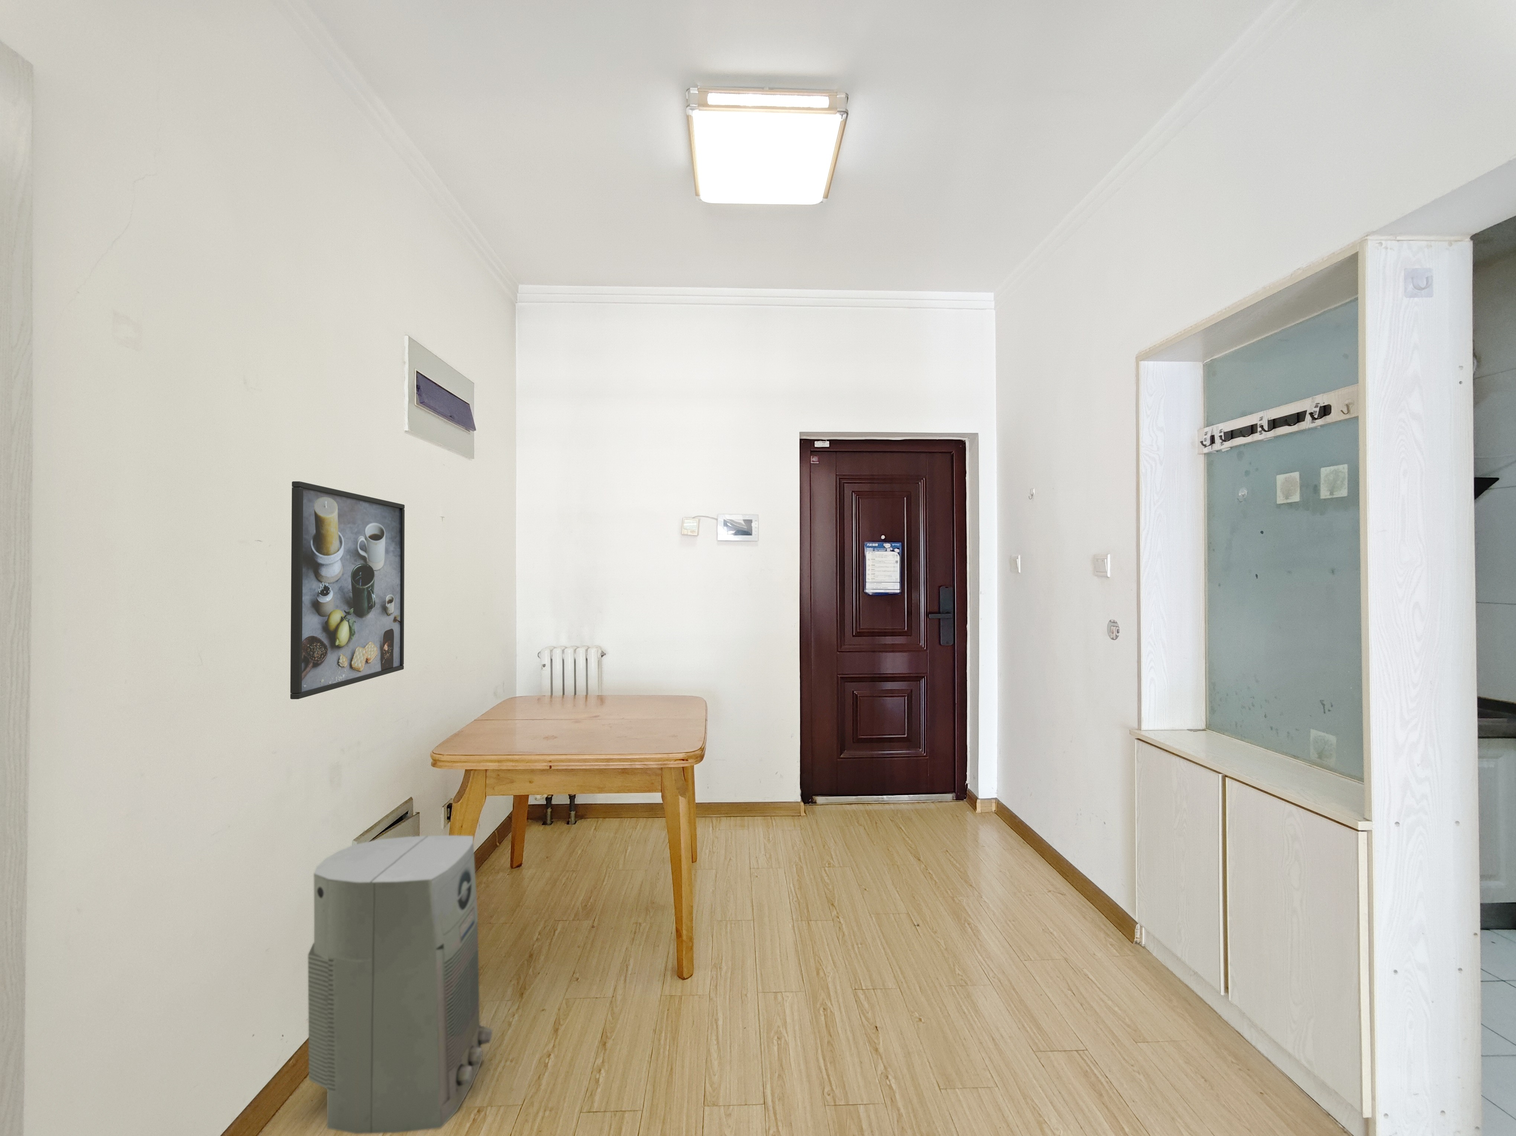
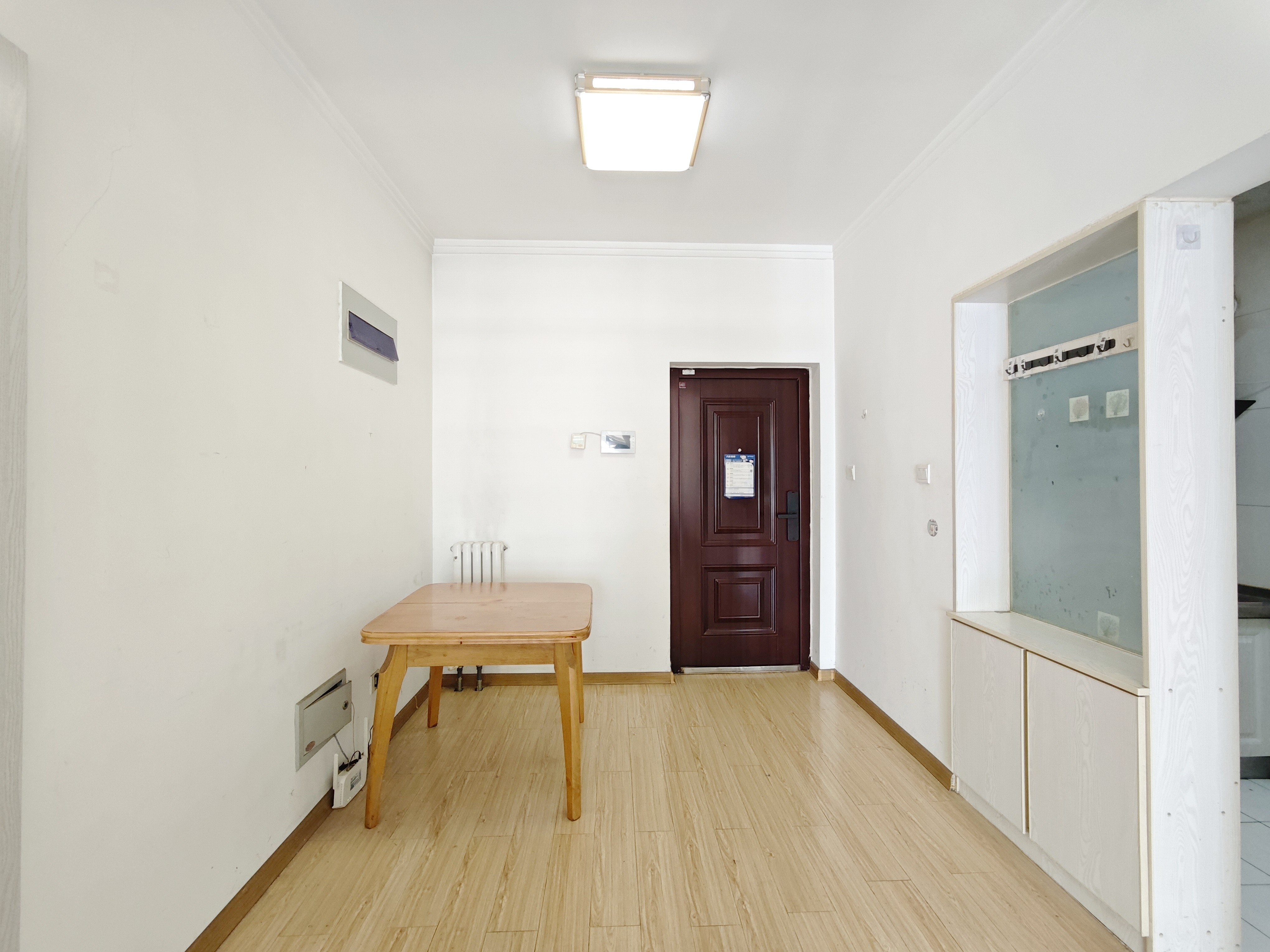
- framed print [290,481,405,699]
- air purifier [308,835,493,1134]
